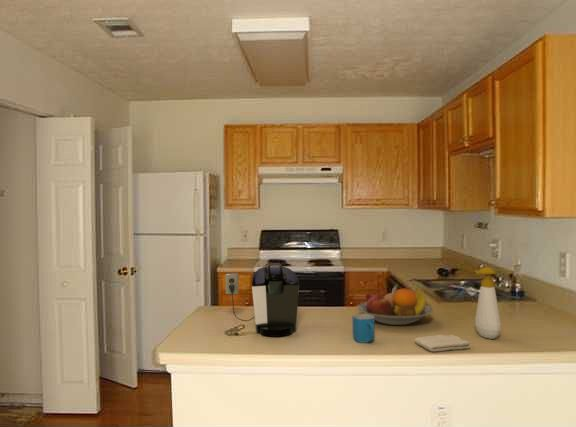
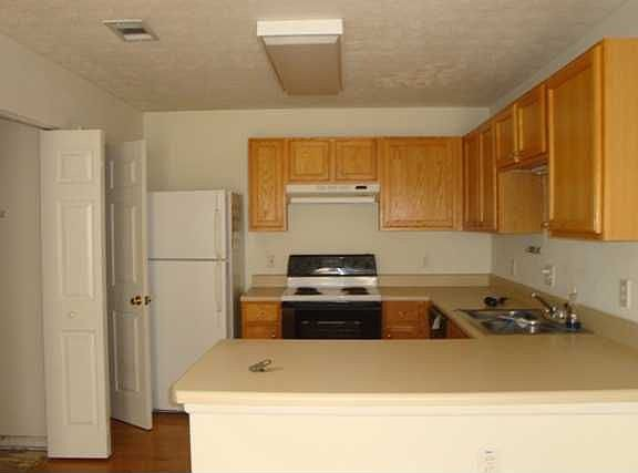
- soap bottle [472,266,502,340]
- coffee maker [225,262,300,338]
- washcloth [414,334,471,353]
- fruit bowl [356,287,434,326]
- mug [352,313,375,344]
